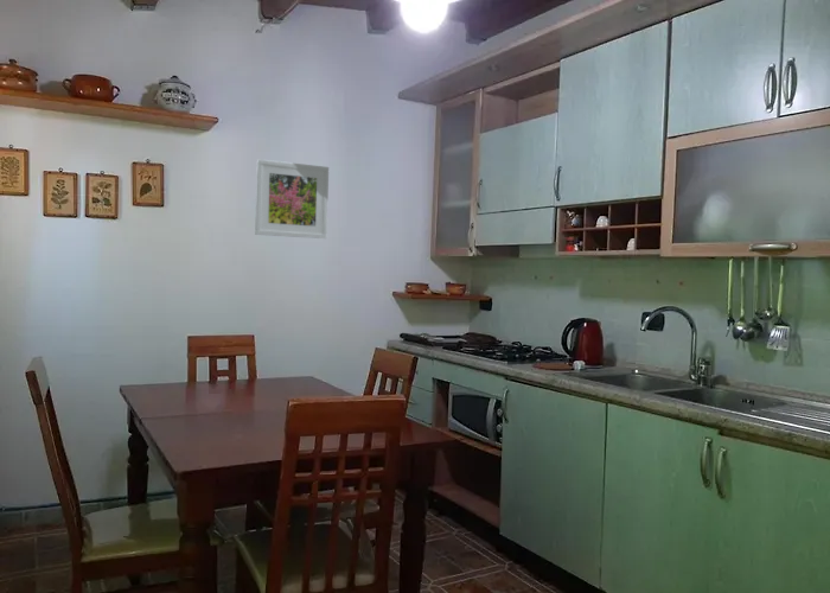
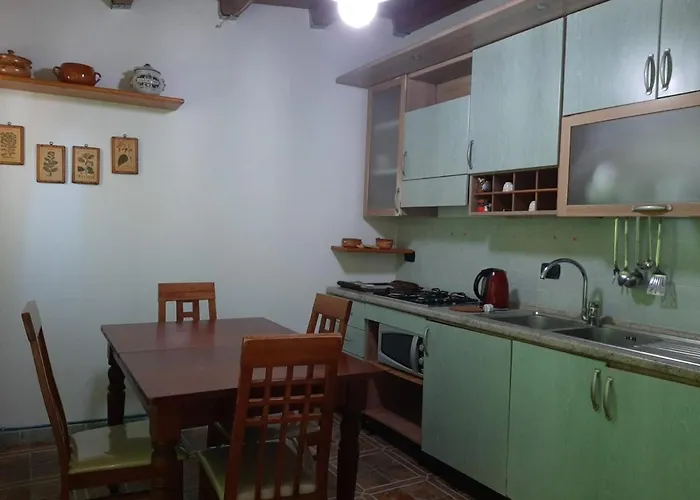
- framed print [254,158,330,240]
